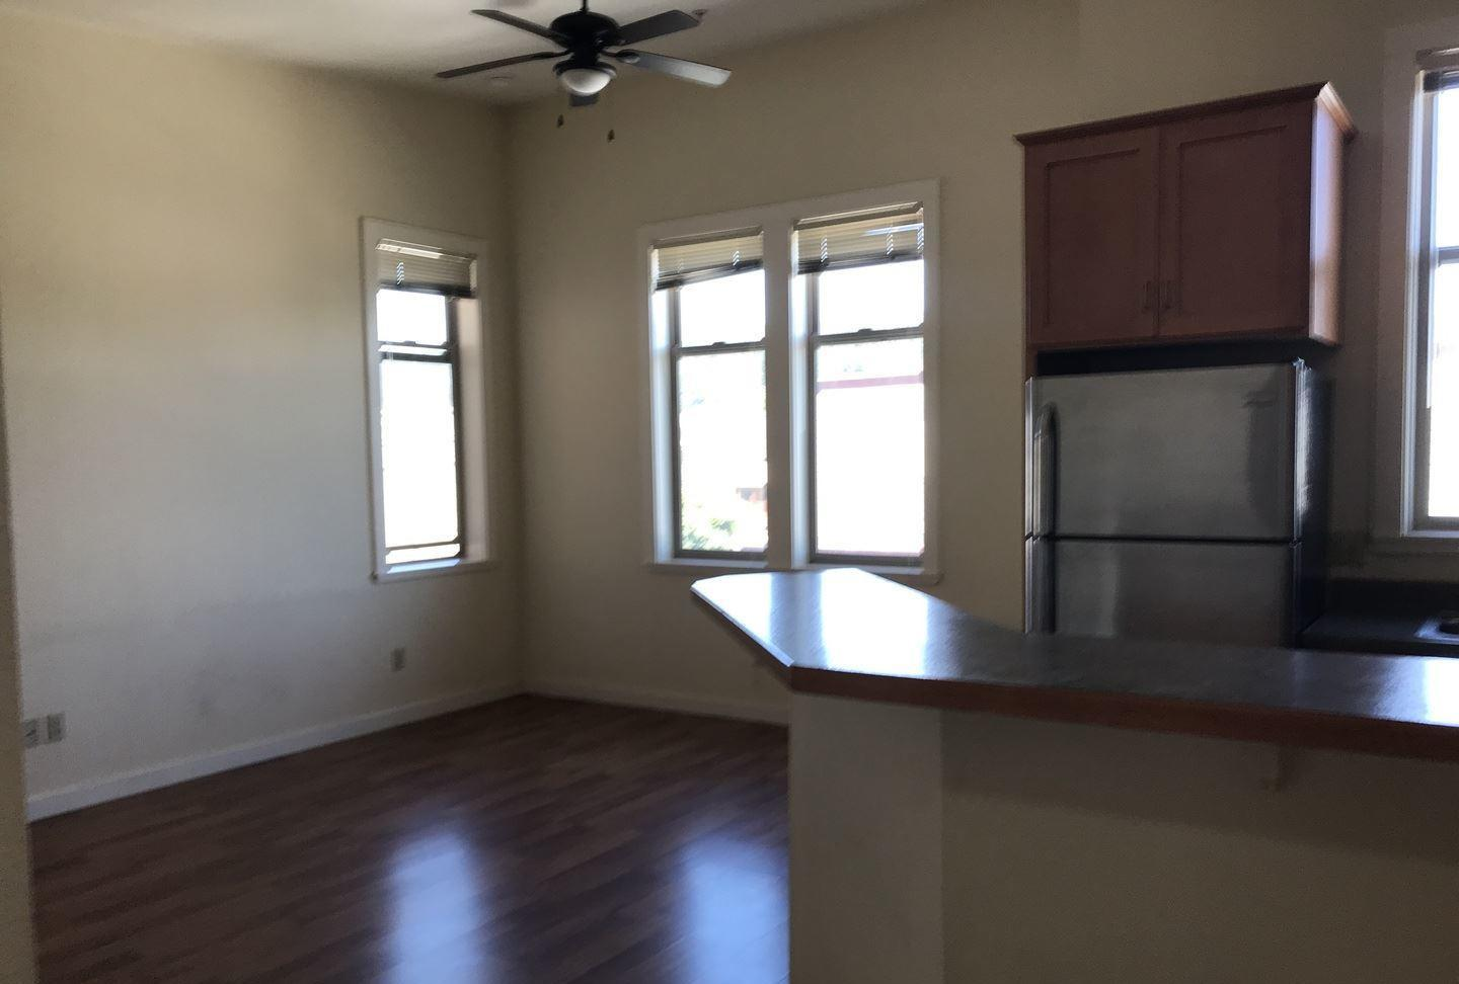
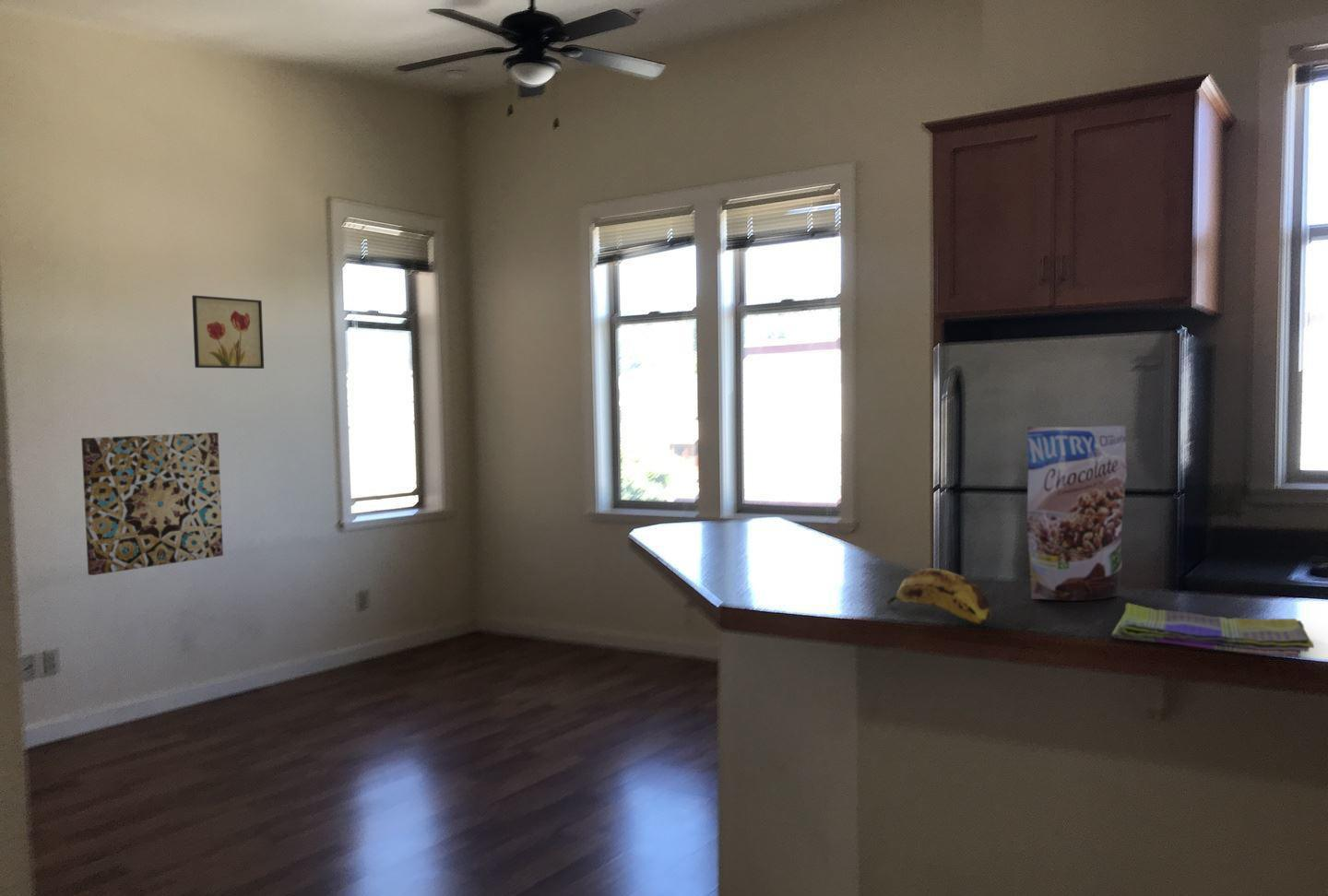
+ granola pouch [1026,425,1128,602]
+ wall art [191,294,265,370]
+ wall art [80,431,224,576]
+ banana [885,568,992,626]
+ dish towel [1110,602,1315,658]
